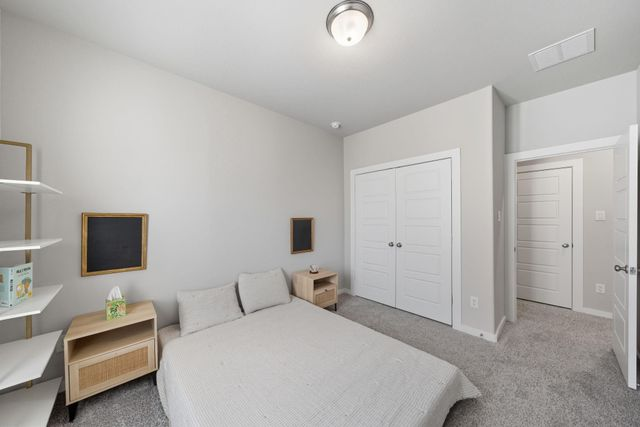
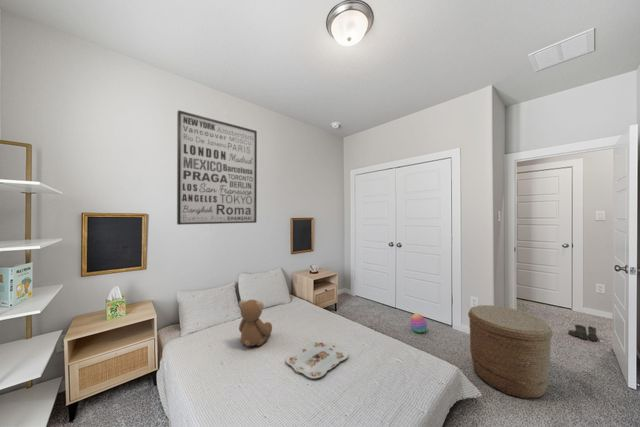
+ wall art [176,109,258,226]
+ serving tray [285,339,349,379]
+ boots [567,324,599,342]
+ teddy bear [238,299,273,347]
+ basket [467,304,554,400]
+ stacking toy [409,312,428,333]
